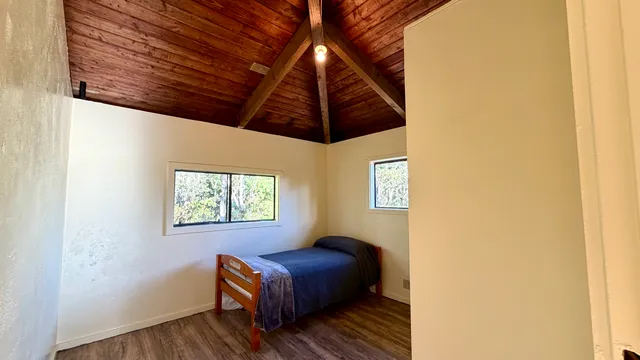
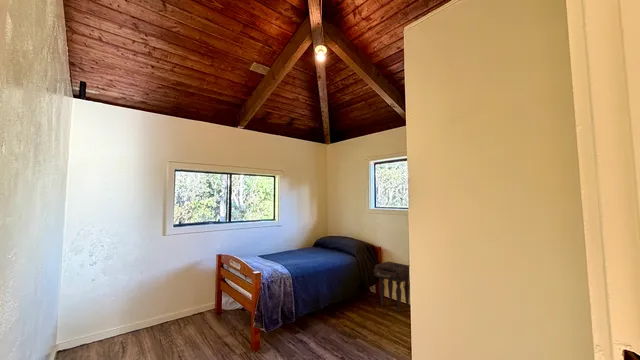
+ nightstand [373,260,410,313]
